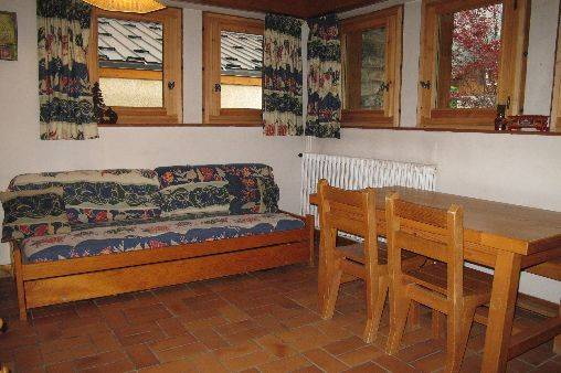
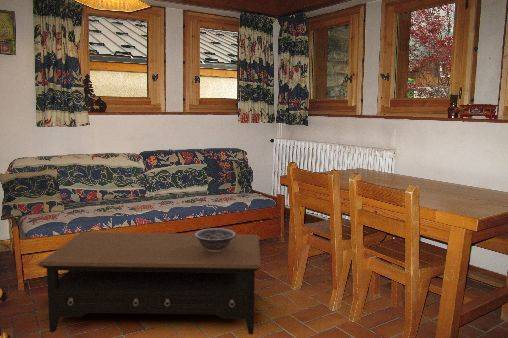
+ coffee table [36,231,262,335]
+ decorative bowl [193,227,237,252]
